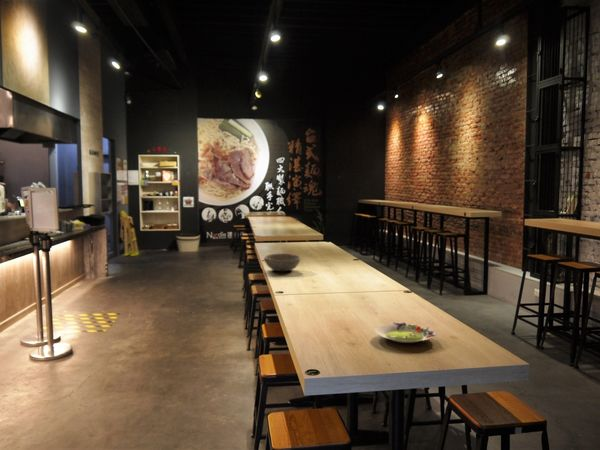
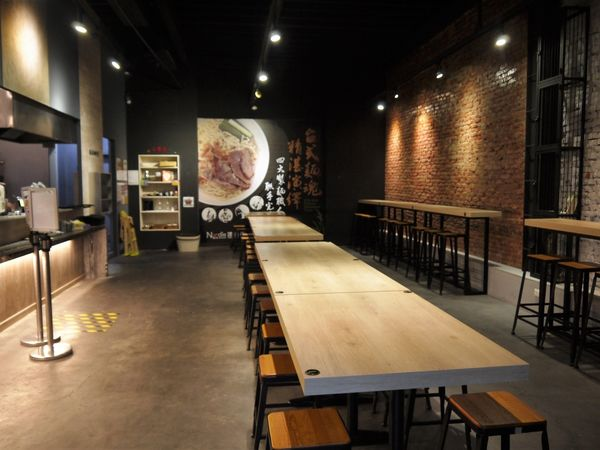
- salad plate [374,321,437,344]
- bowl [263,252,302,272]
